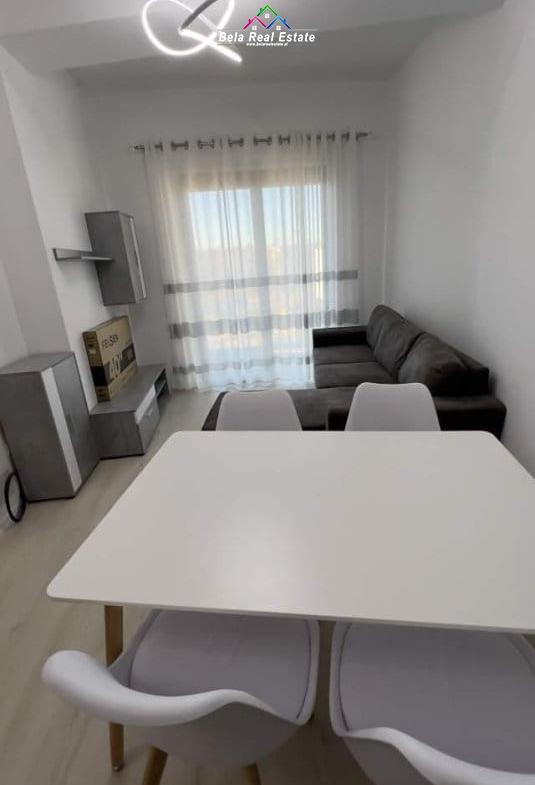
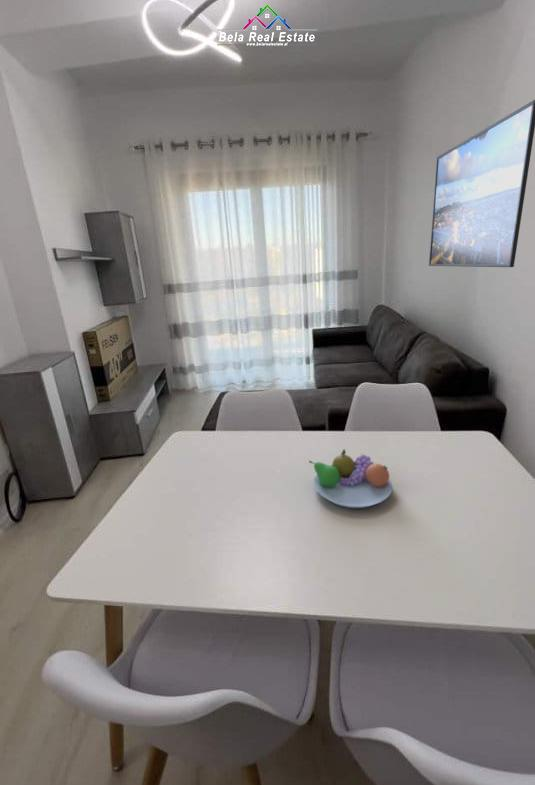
+ fruit bowl [308,448,394,509]
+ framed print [428,99,535,268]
